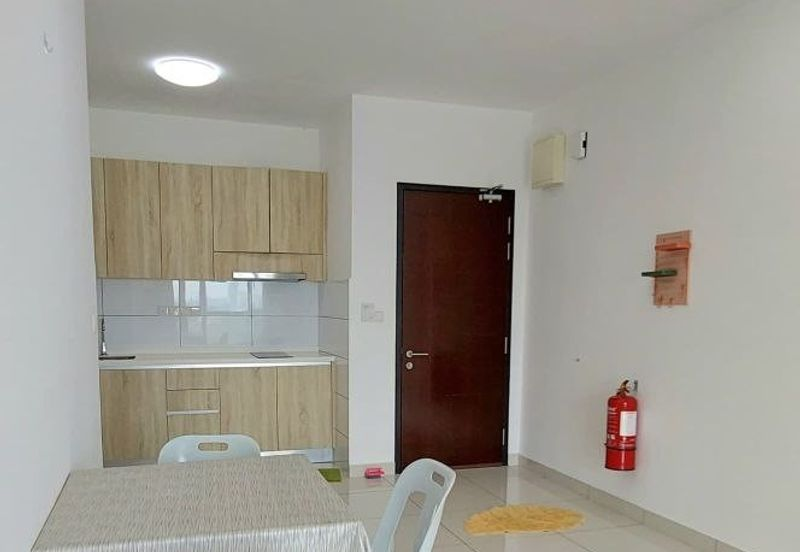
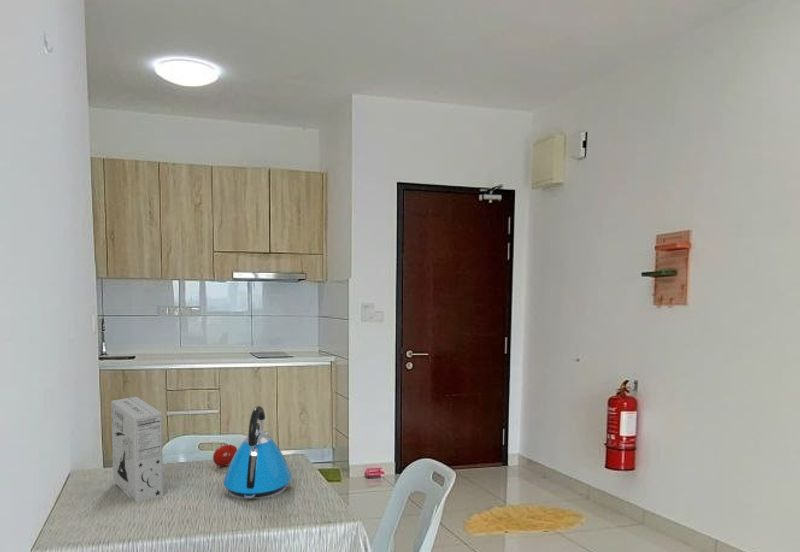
+ kettle [222,405,293,500]
+ cereal box [110,396,164,503]
+ fruit [212,443,238,467]
